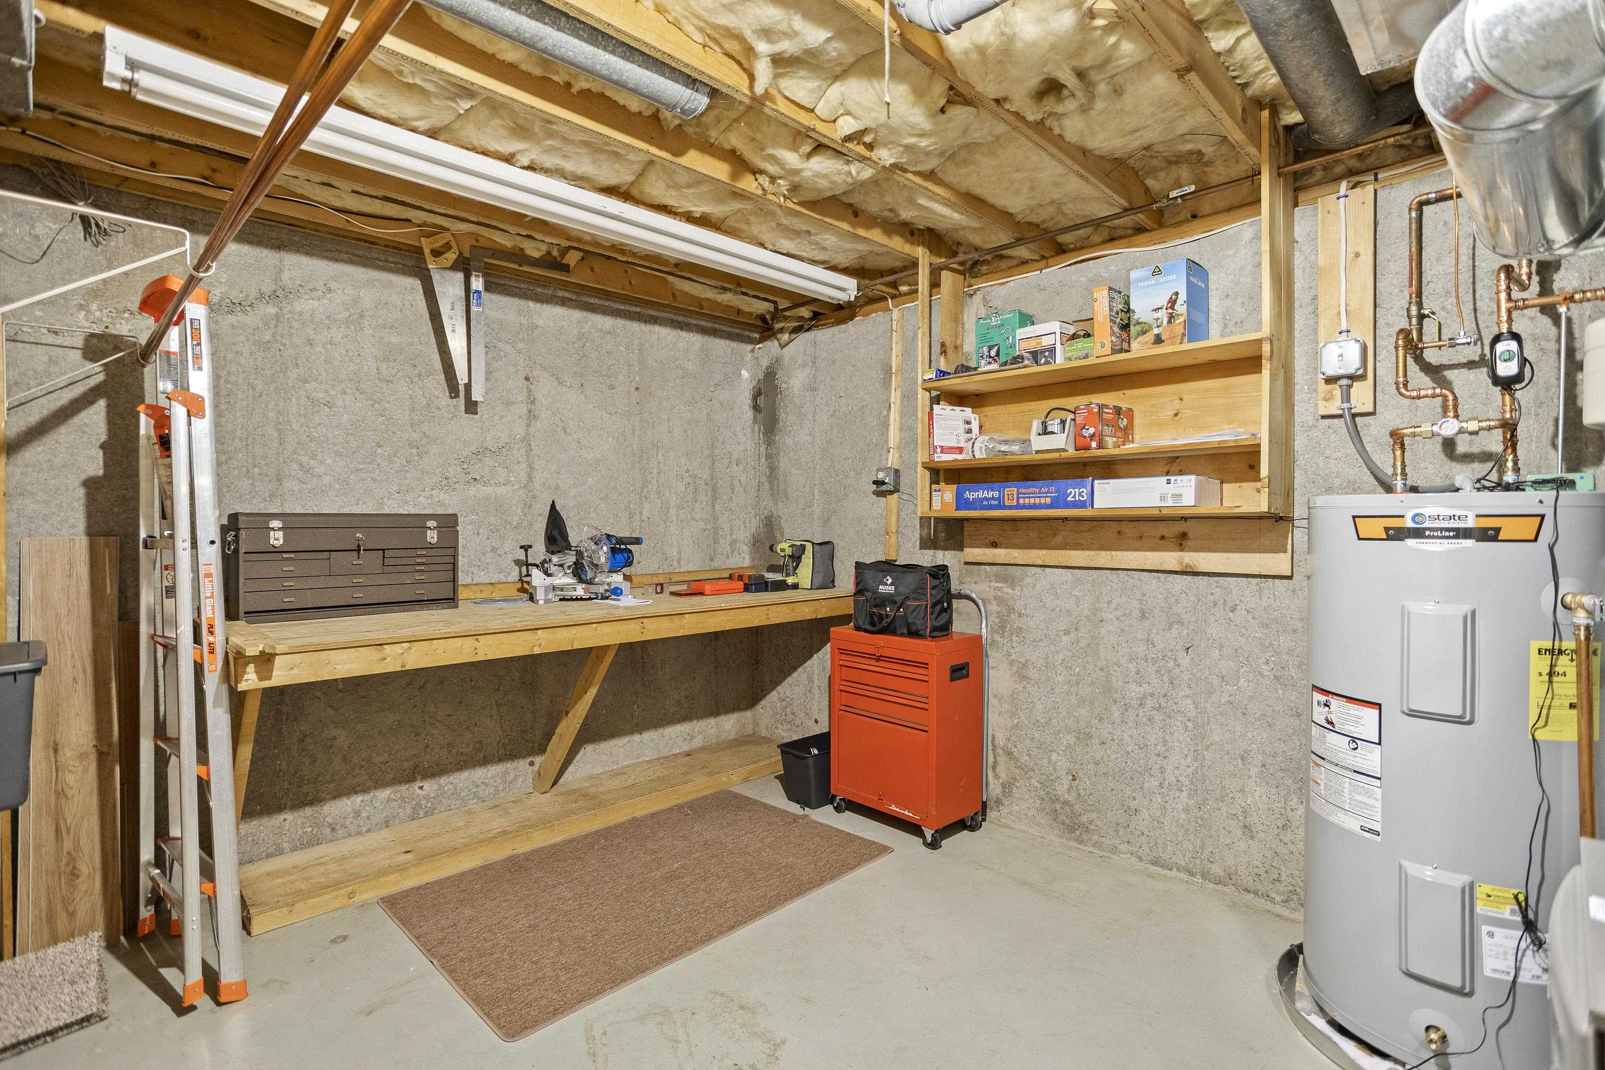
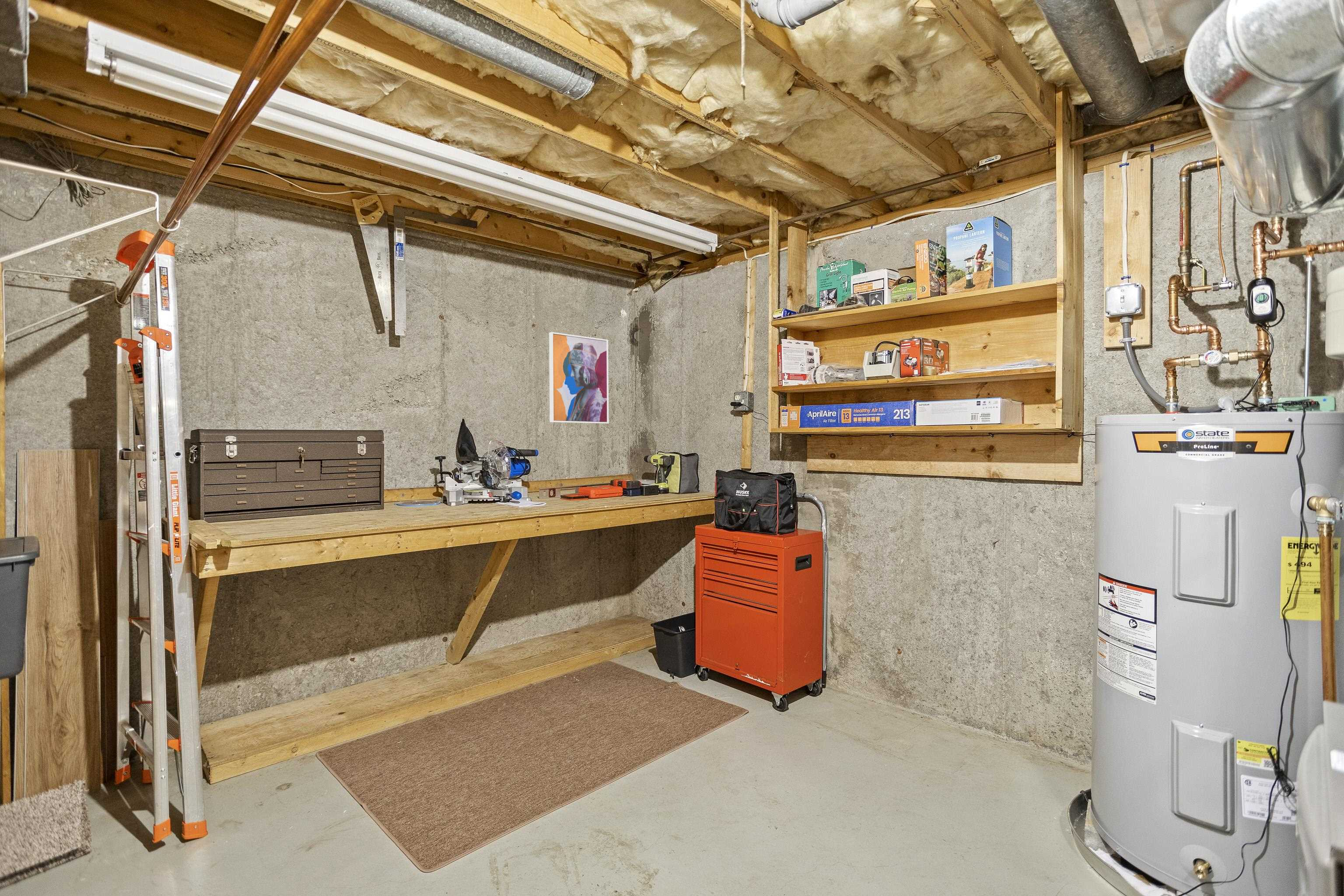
+ wall art [549,332,609,424]
